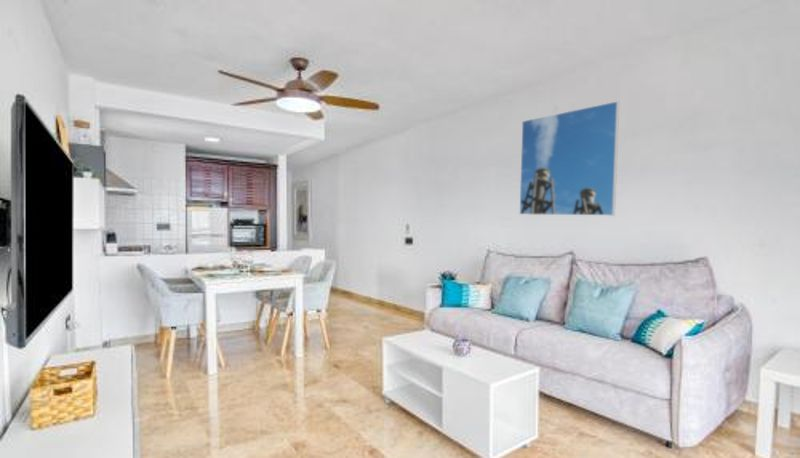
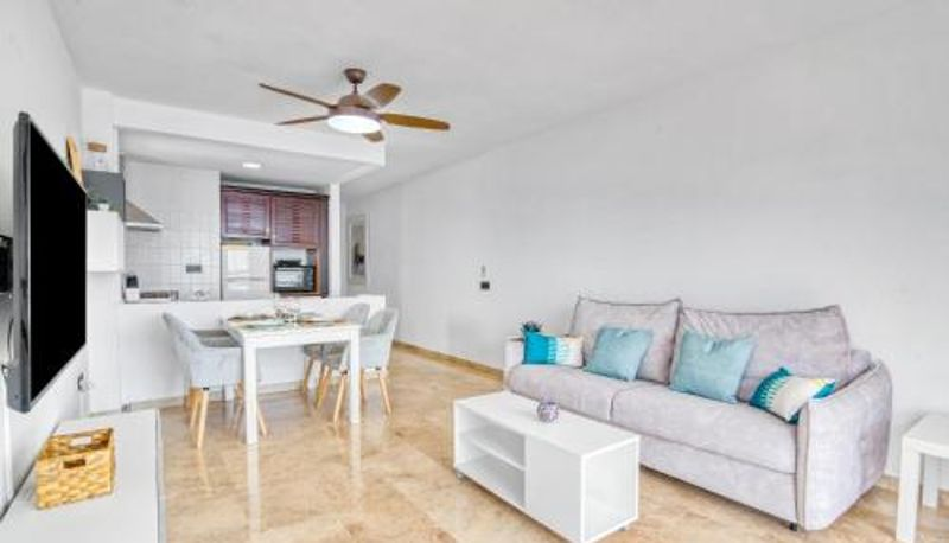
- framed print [518,100,620,217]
